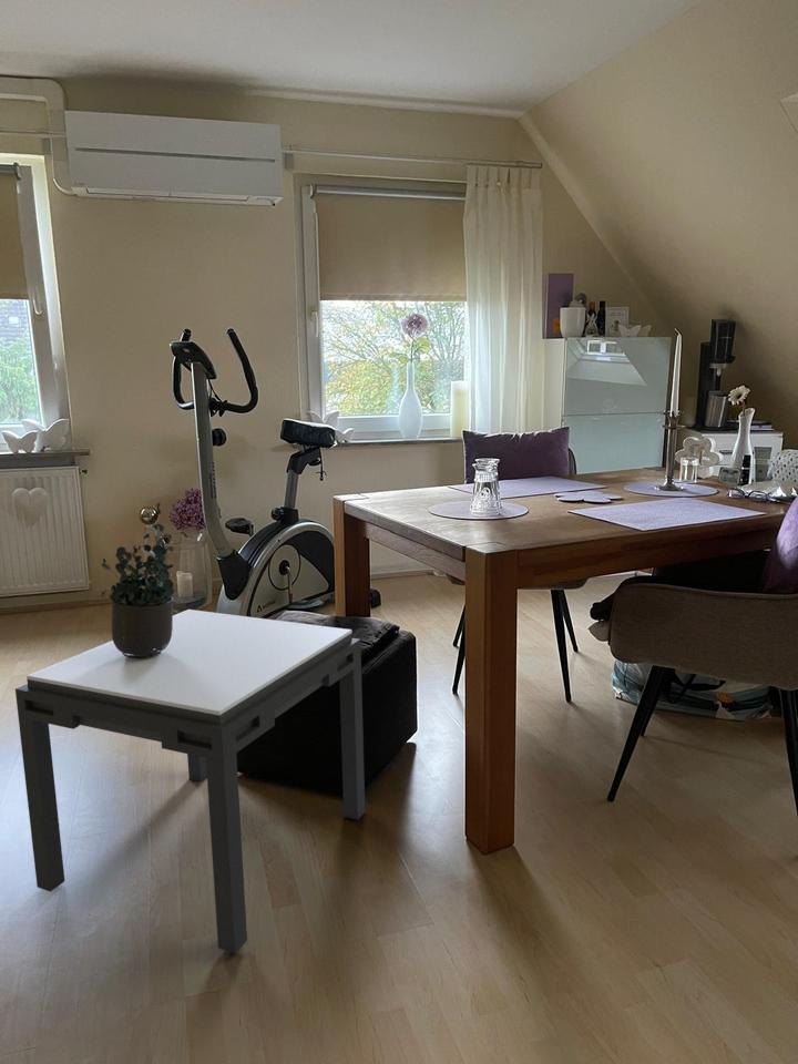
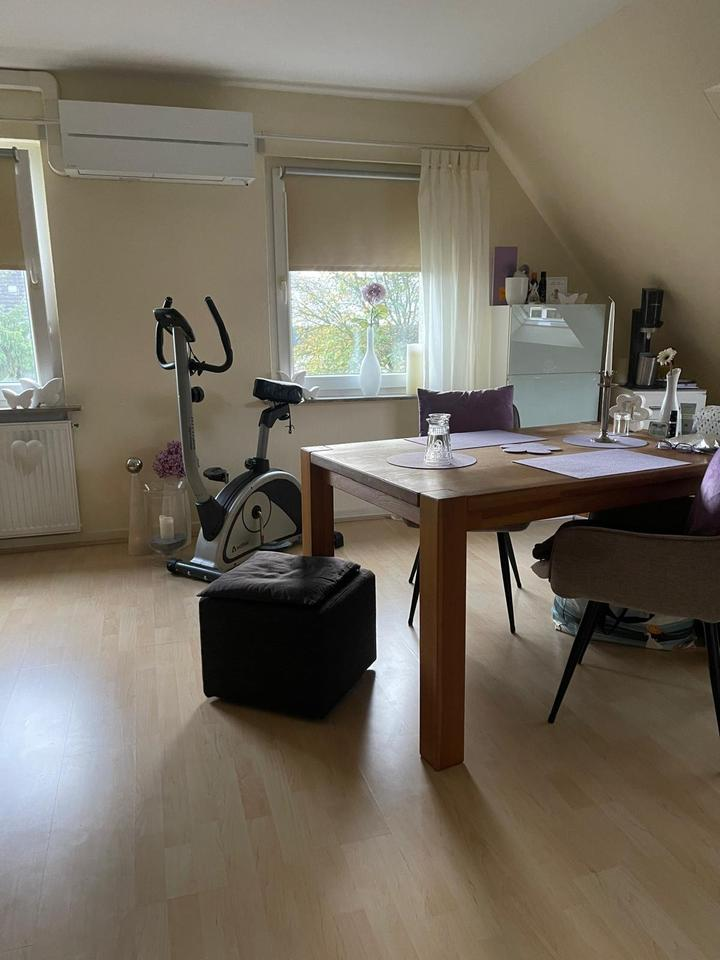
- side table [14,608,366,954]
- potted plant [100,501,188,658]
